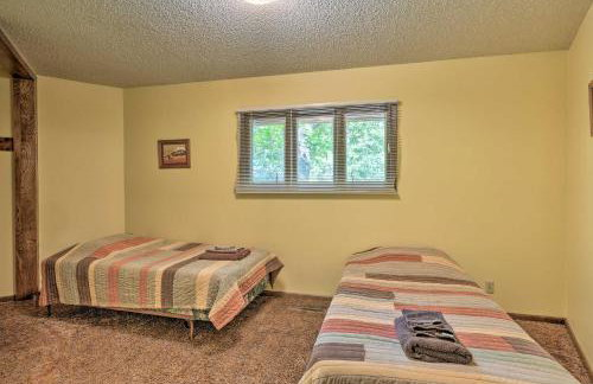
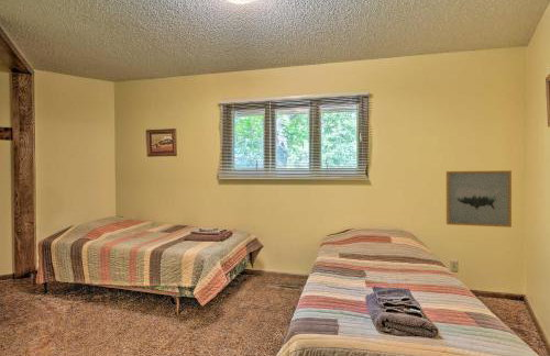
+ wall art [446,169,513,229]
